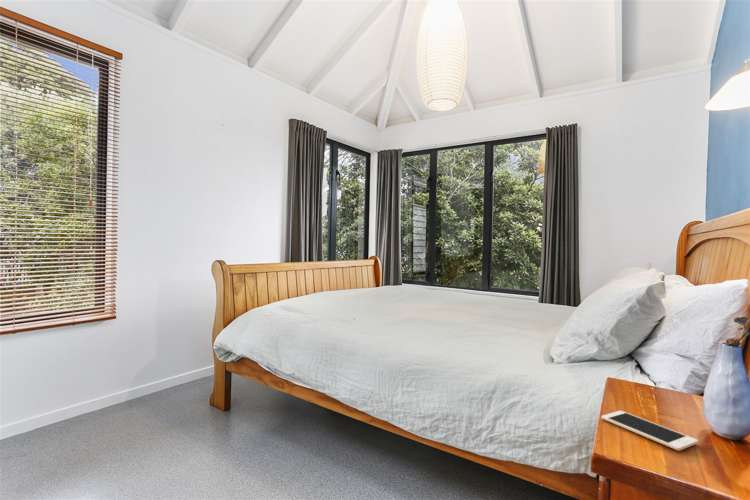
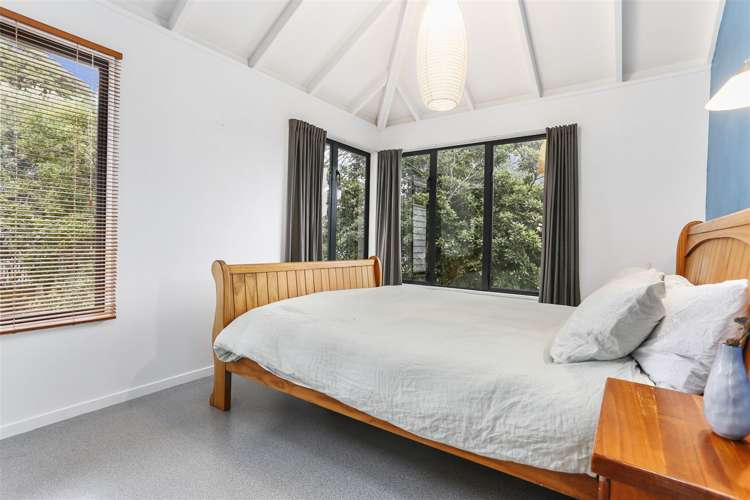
- cell phone [600,410,699,452]
